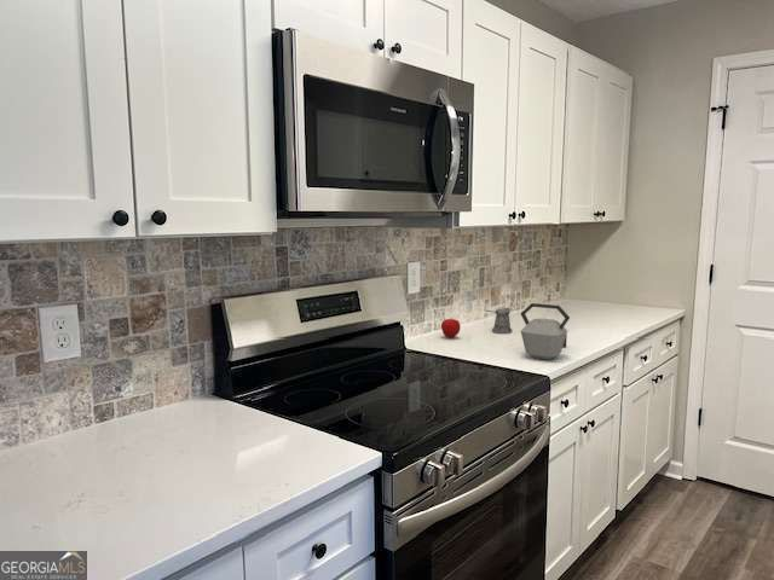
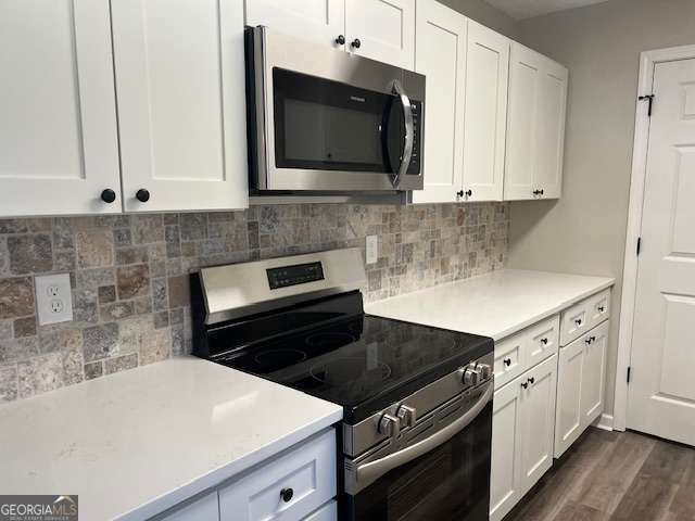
- kettle [520,302,571,361]
- pepper shaker [485,307,513,335]
- apple [440,318,462,340]
